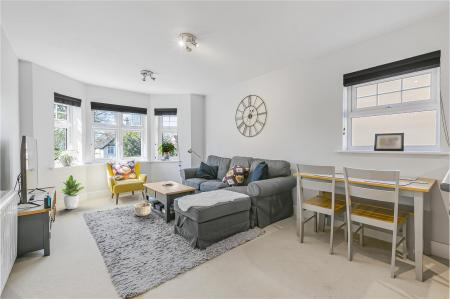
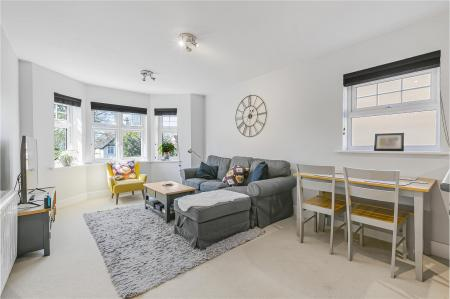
- potted plant [61,174,86,210]
- basket [133,189,152,217]
